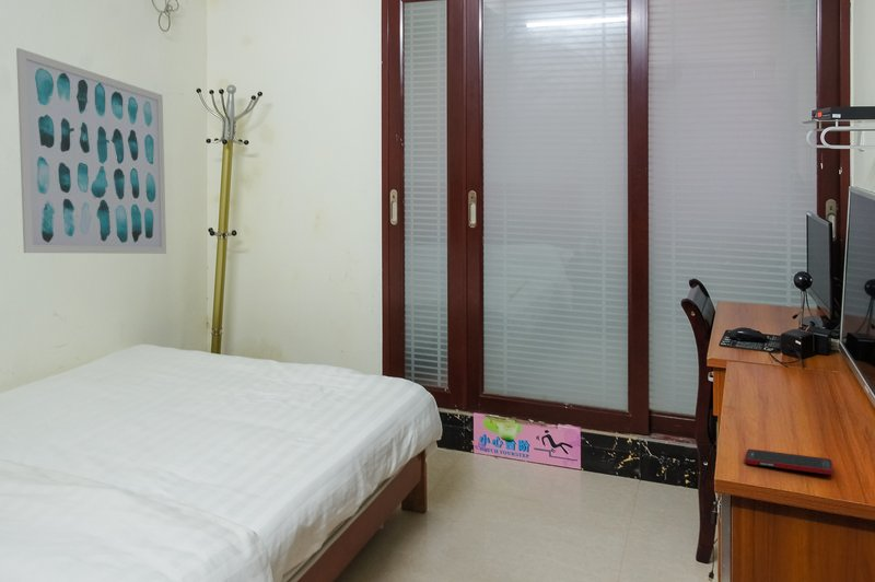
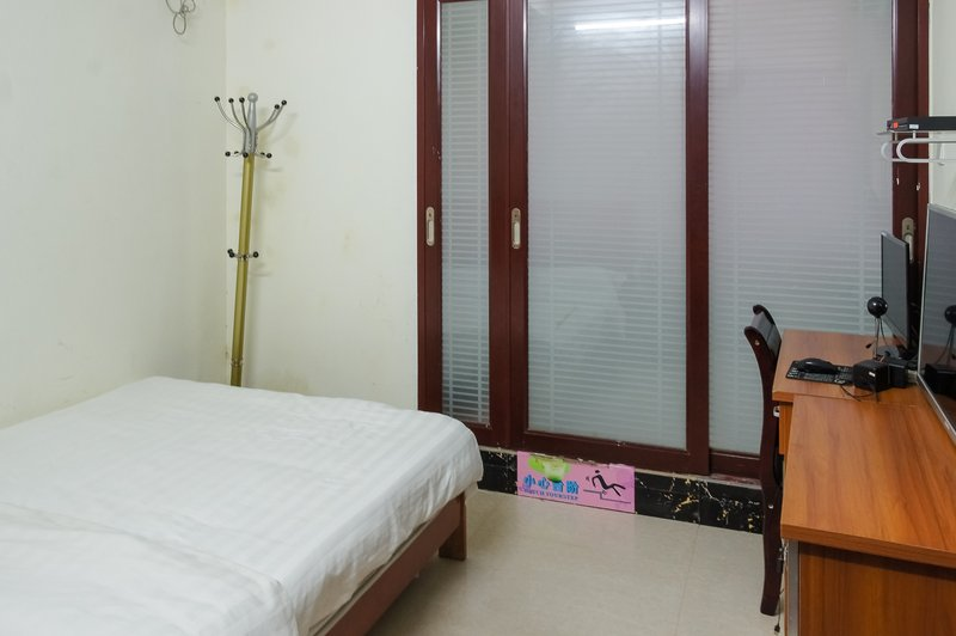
- wall art [15,47,167,255]
- cell phone [744,449,835,476]
